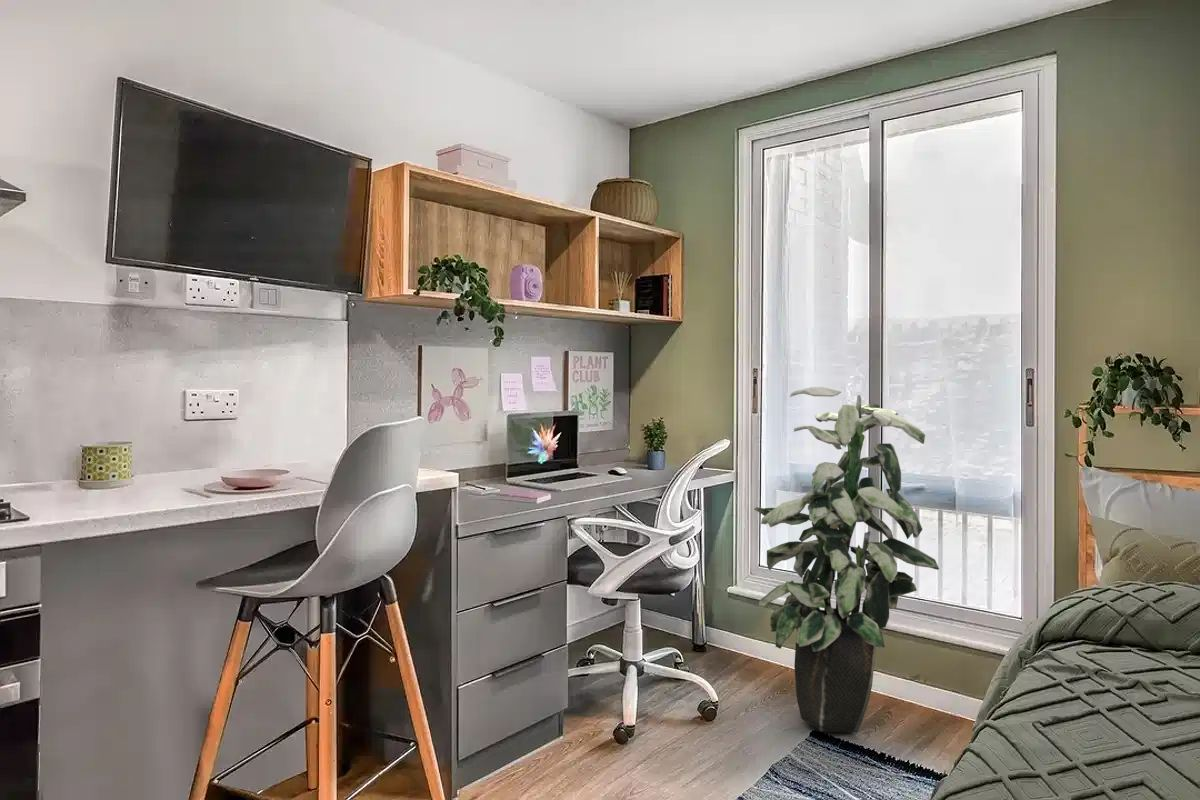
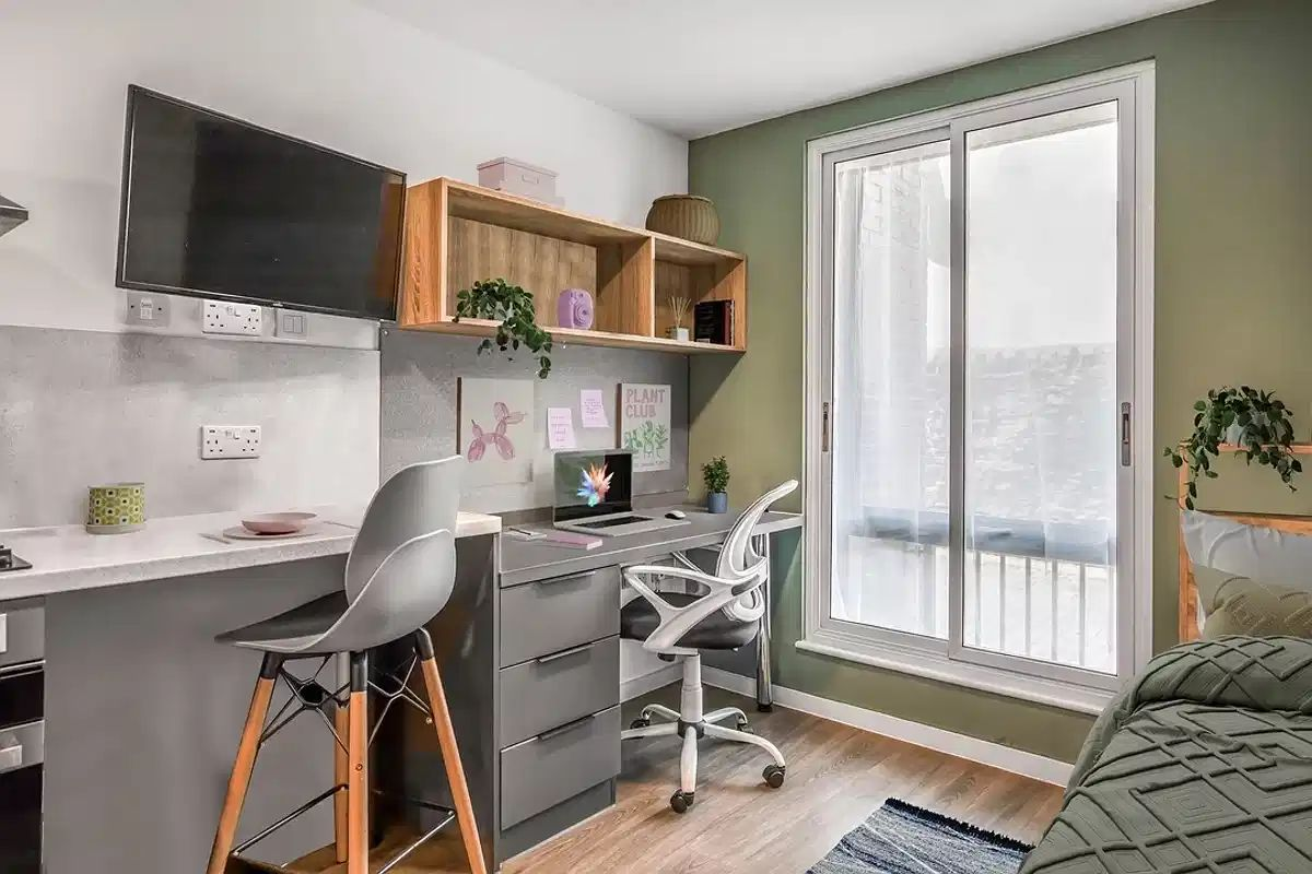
- indoor plant [753,386,940,733]
